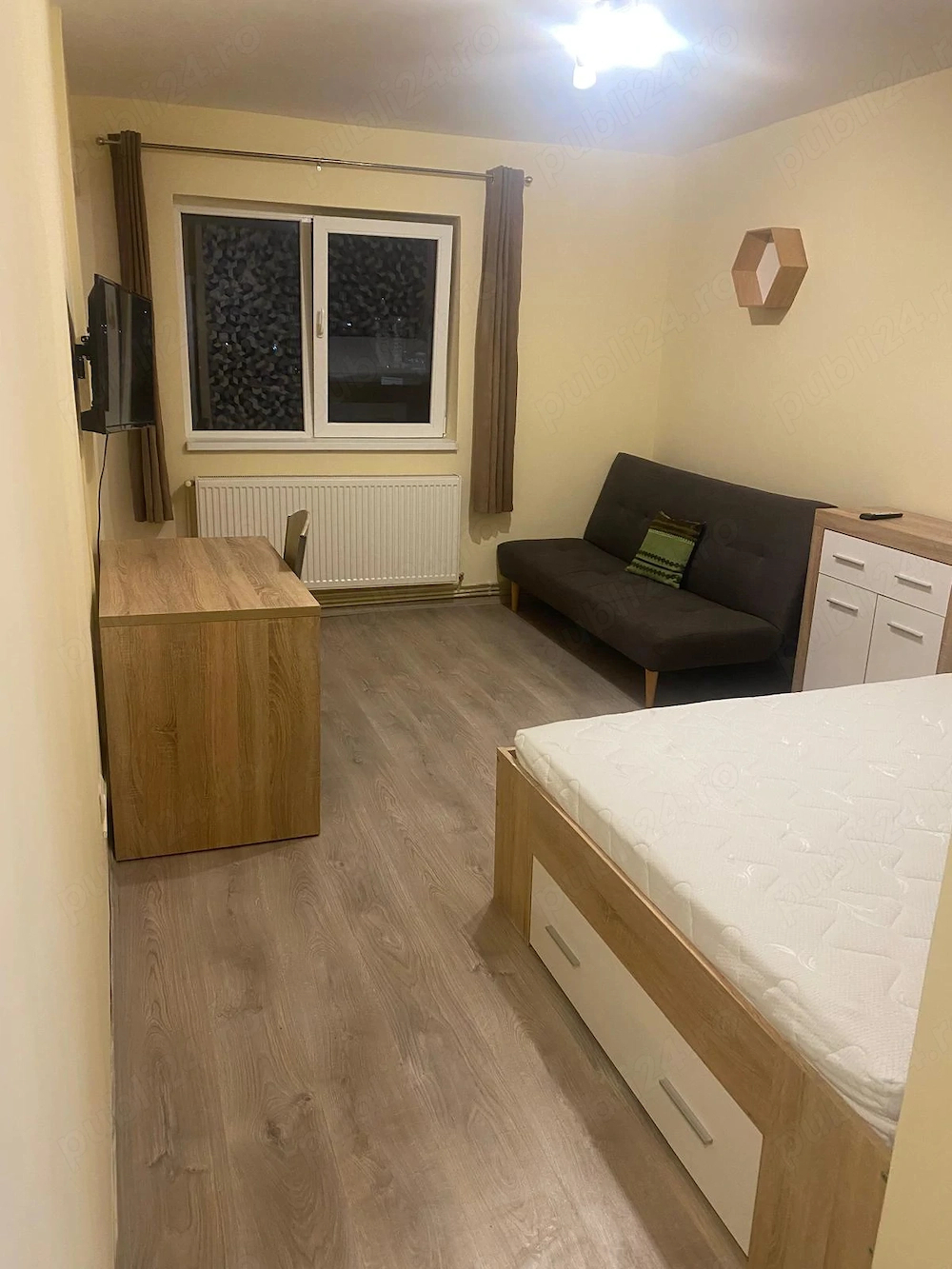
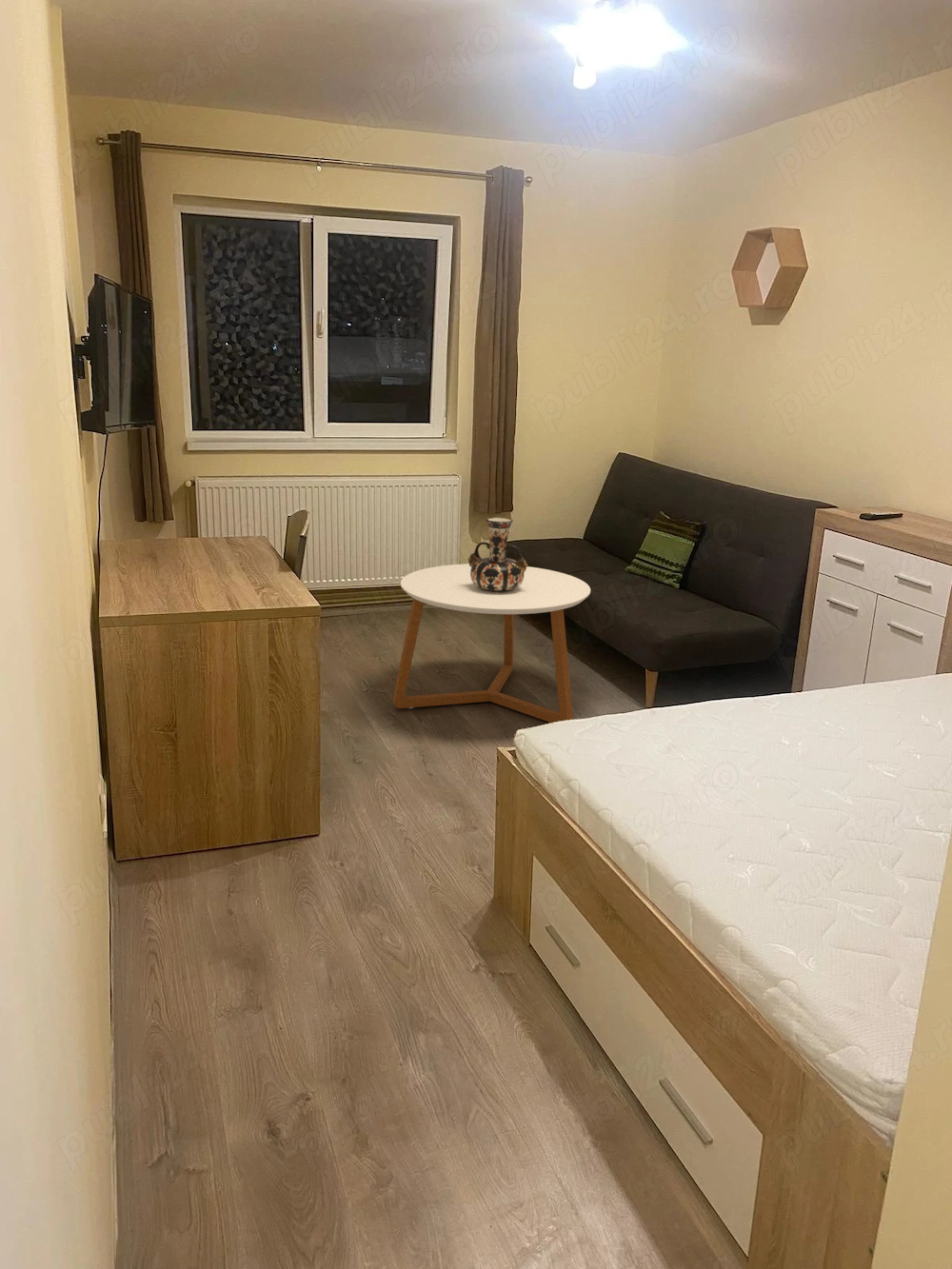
+ coffee table [392,563,591,724]
+ decorative vase [467,516,528,592]
